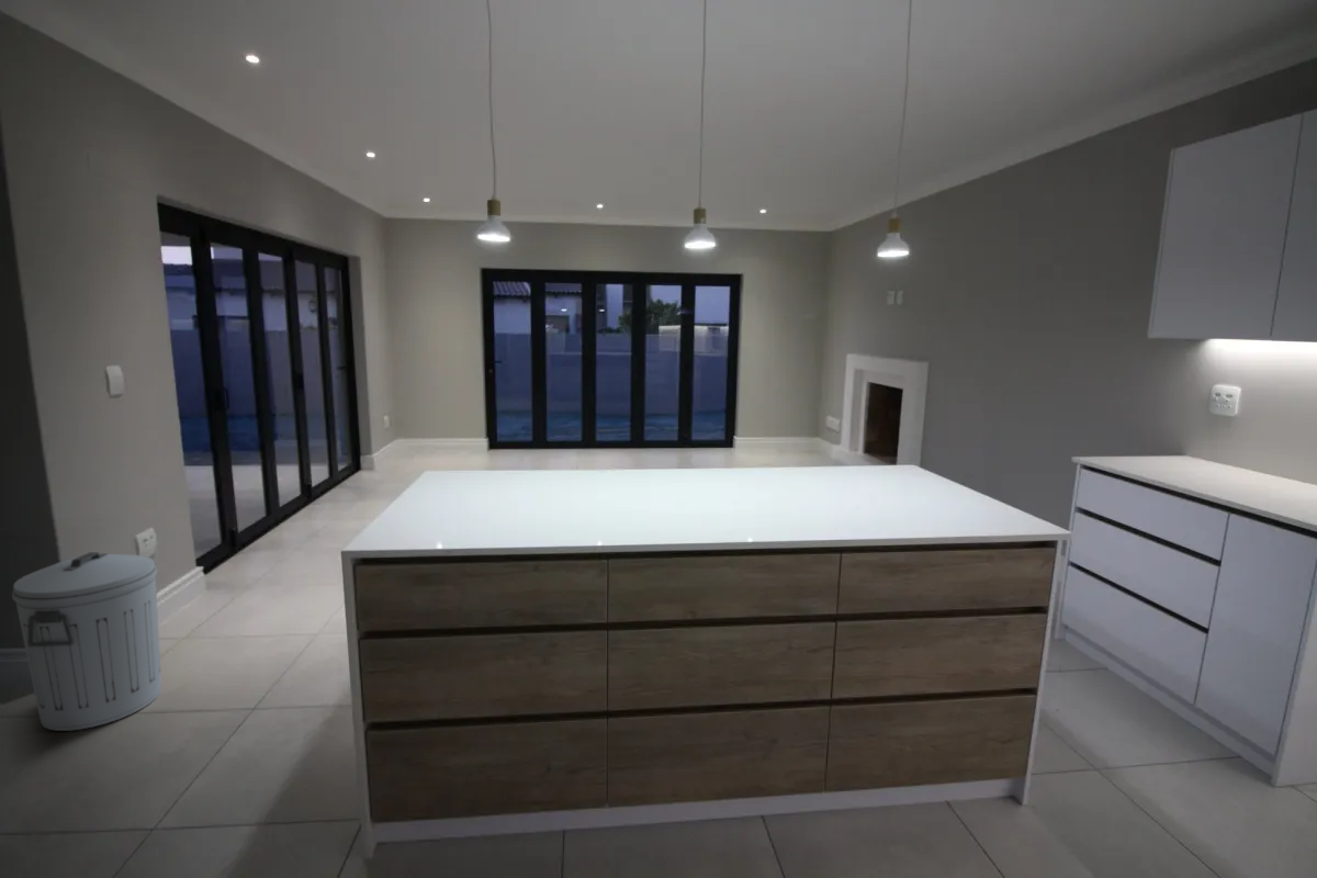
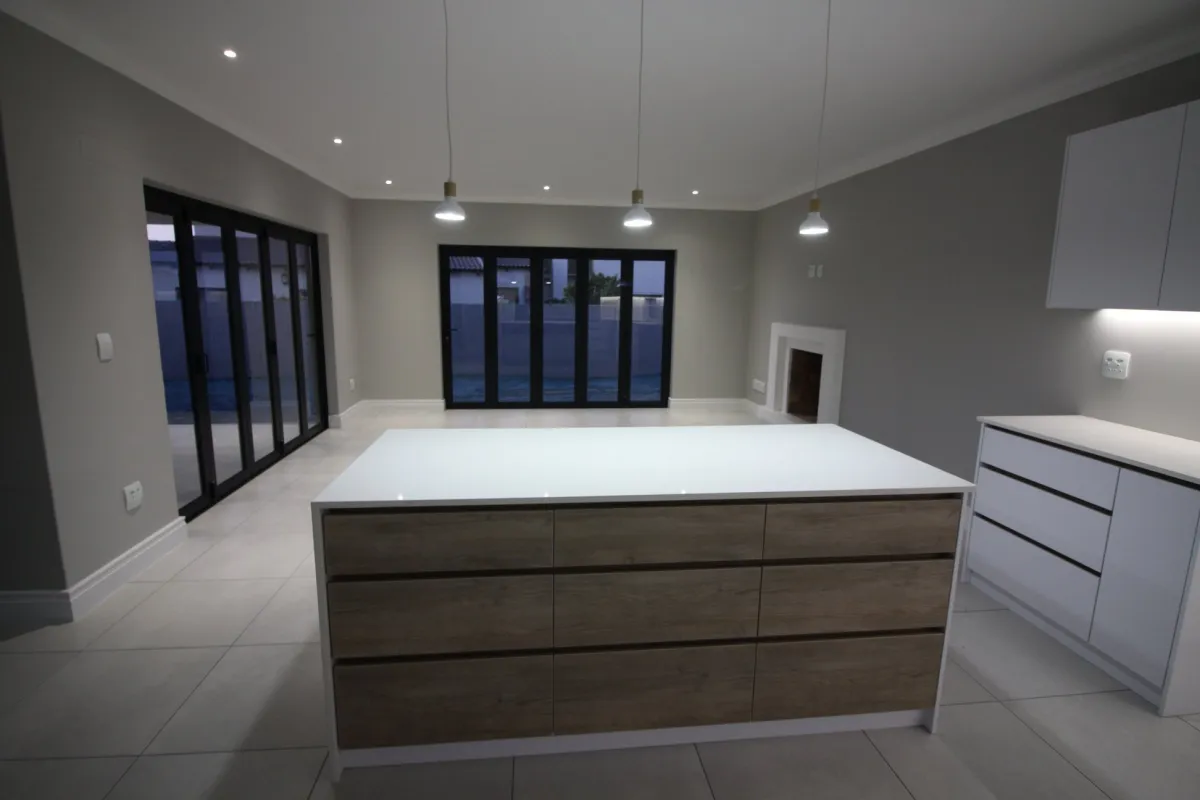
- trash can [11,551,162,732]
